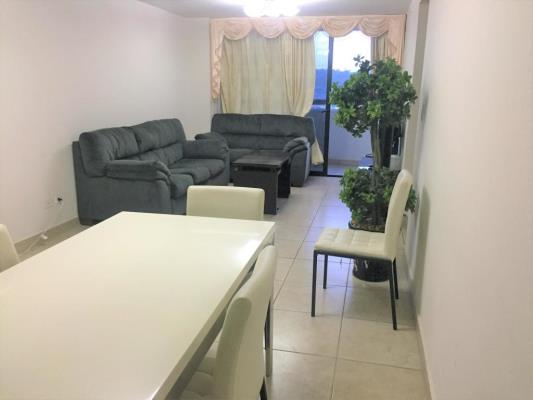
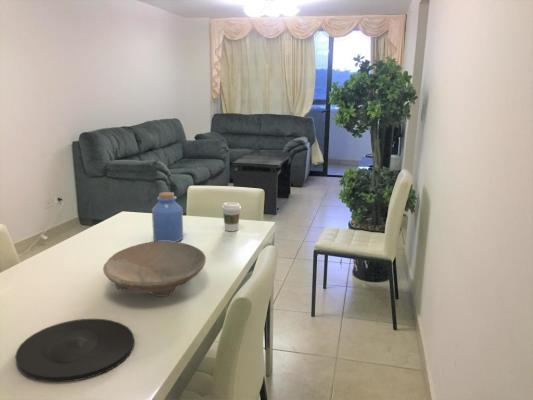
+ coffee cup [221,201,242,232]
+ jar [151,191,184,242]
+ plate [14,318,135,383]
+ bowl [102,241,207,298]
